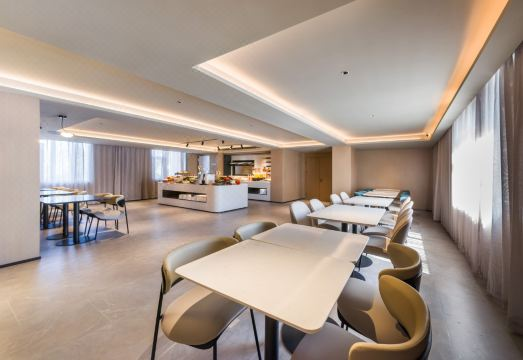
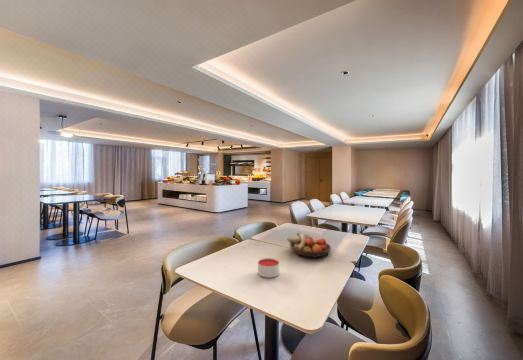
+ candle [257,257,280,279]
+ fruit bowl [286,232,332,259]
